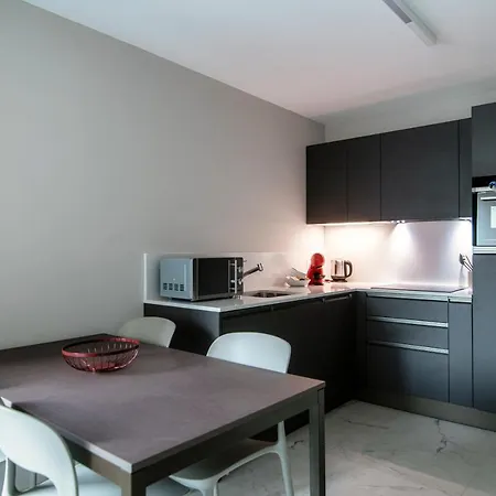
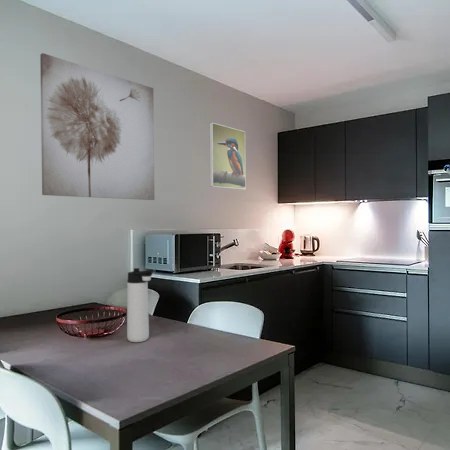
+ wall art [39,52,156,201]
+ thermos bottle [126,267,155,343]
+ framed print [208,122,247,191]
